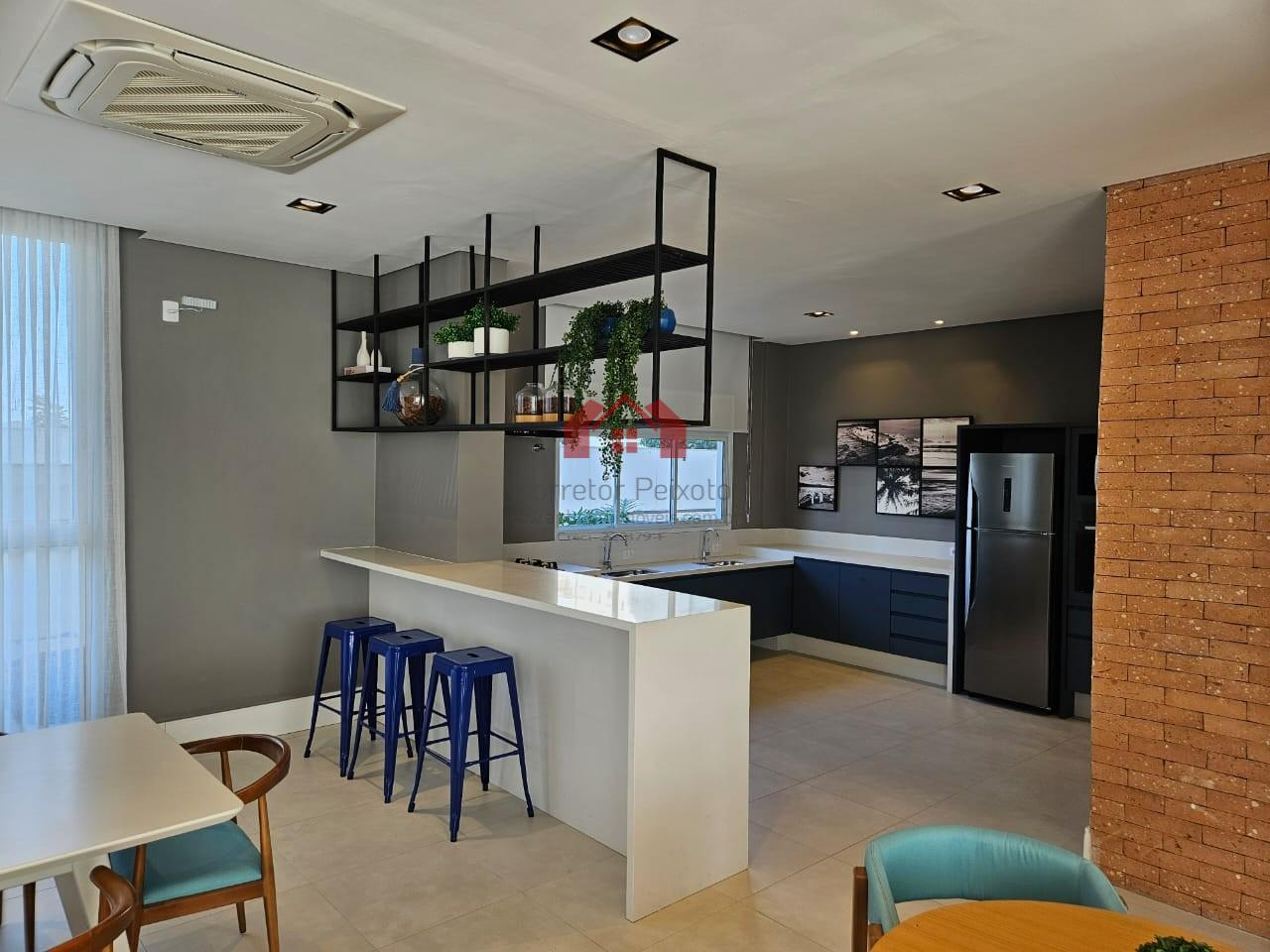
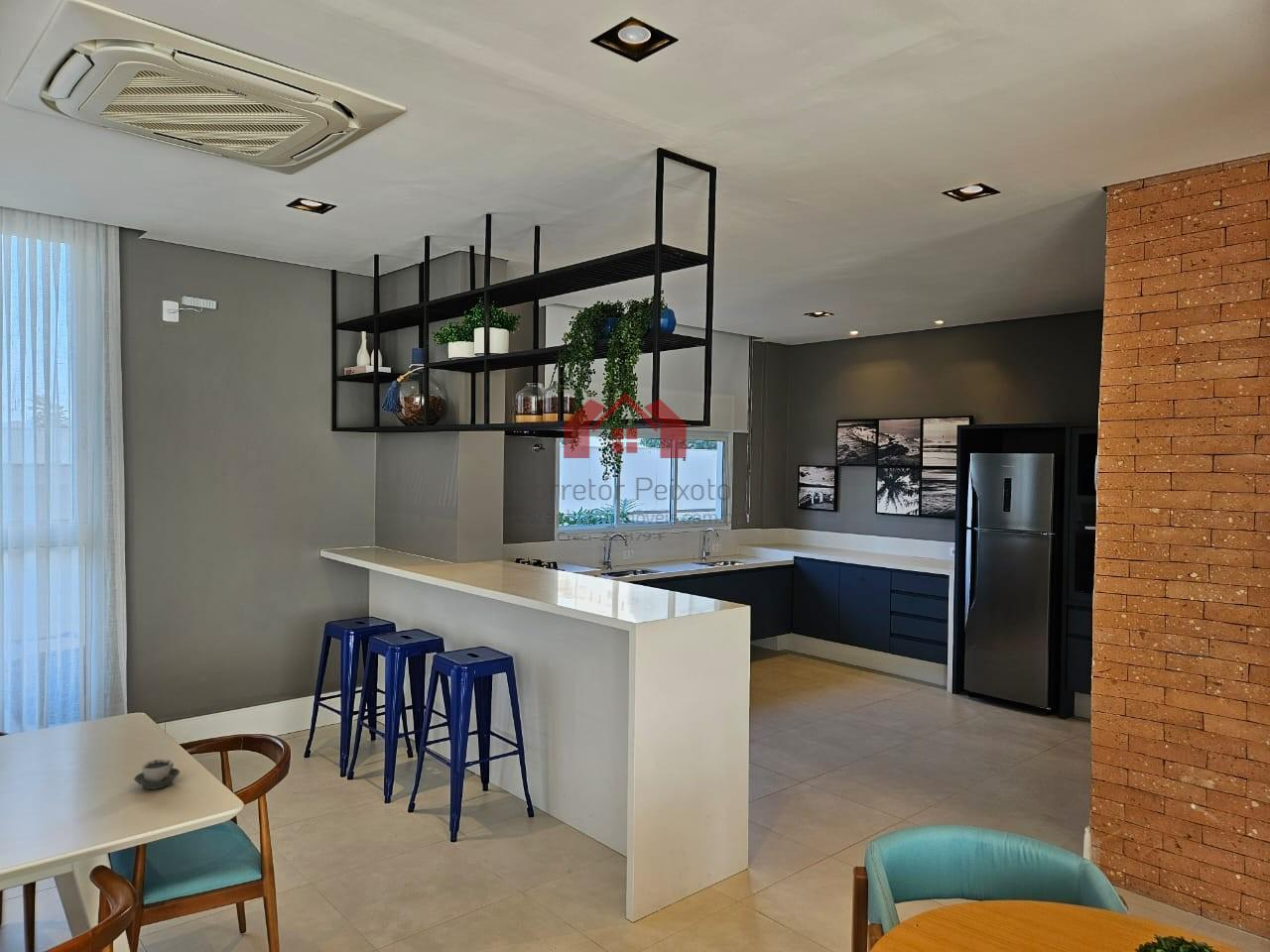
+ cup [133,758,181,790]
